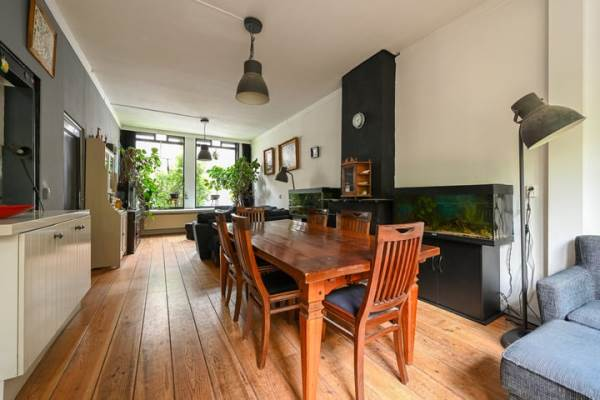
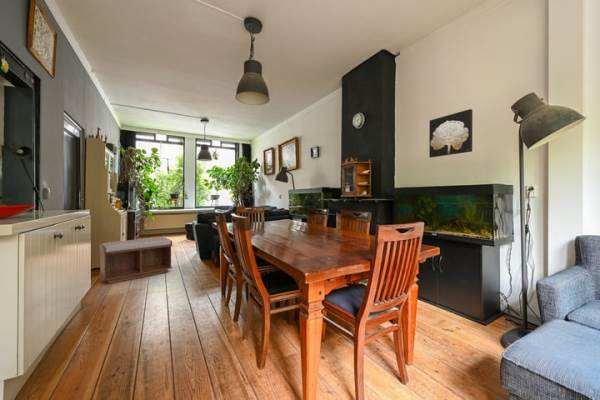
+ wall art [428,108,474,158]
+ bench [99,236,173,285]
